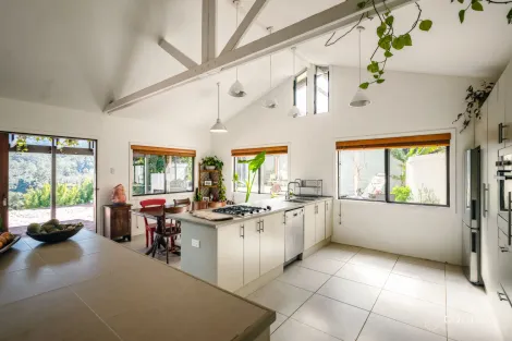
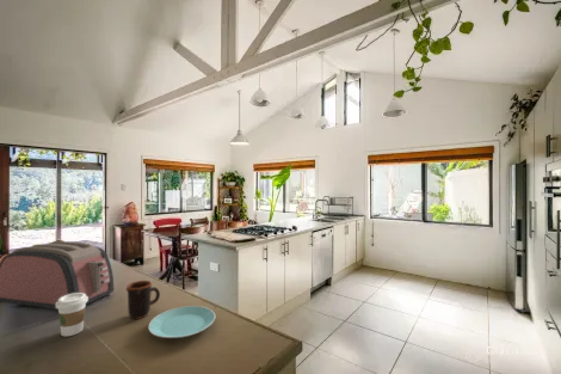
+ plate [147,305,216,339]
+ coffee cup [56,293,88,337]
+ toaster [0,240,116,311]
+ mug [125,280,161,320]
